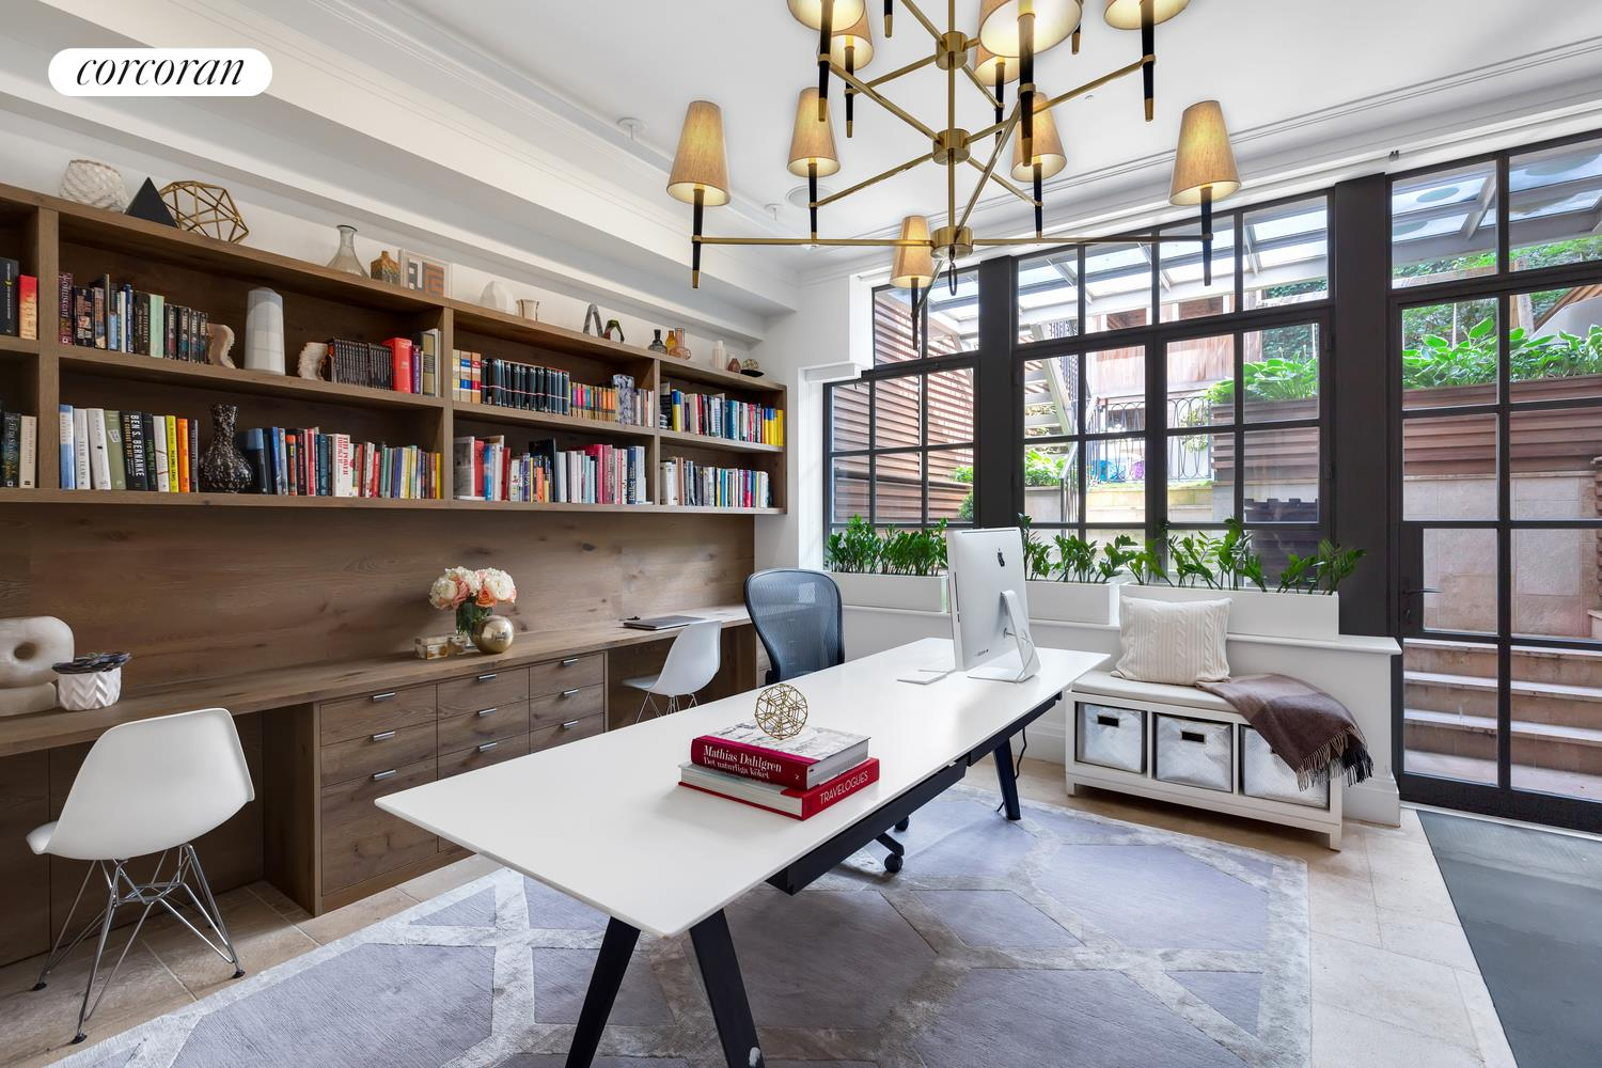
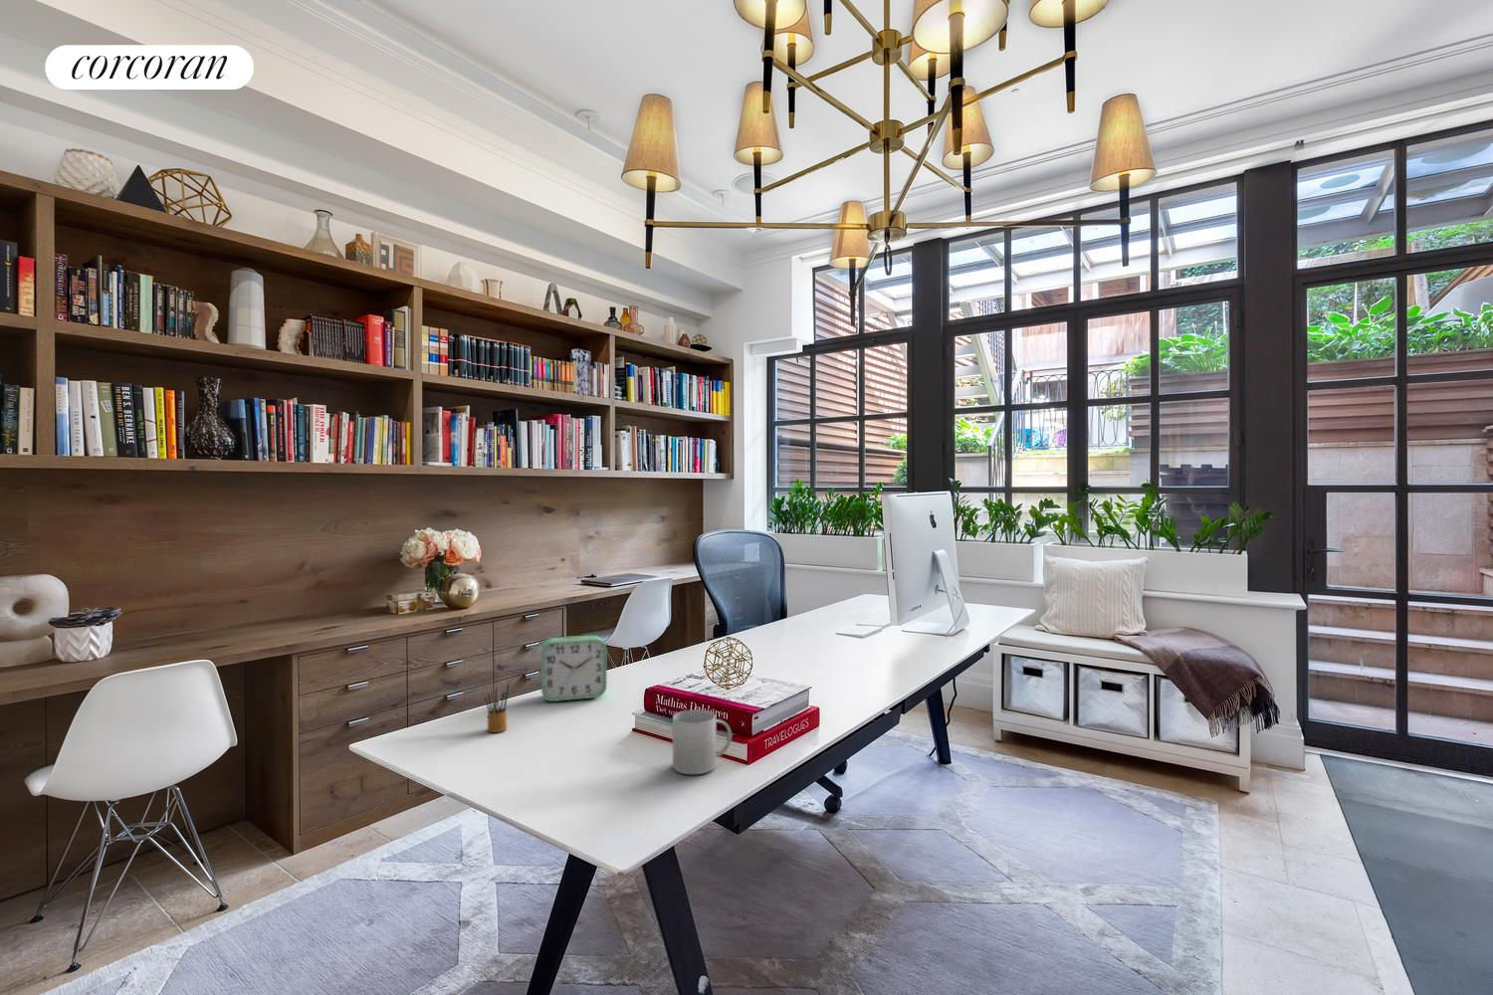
+ alarm clock [541,635,608,703]
+ pencil box [483,680,511,733]
+ mug [672,708,732,775]
